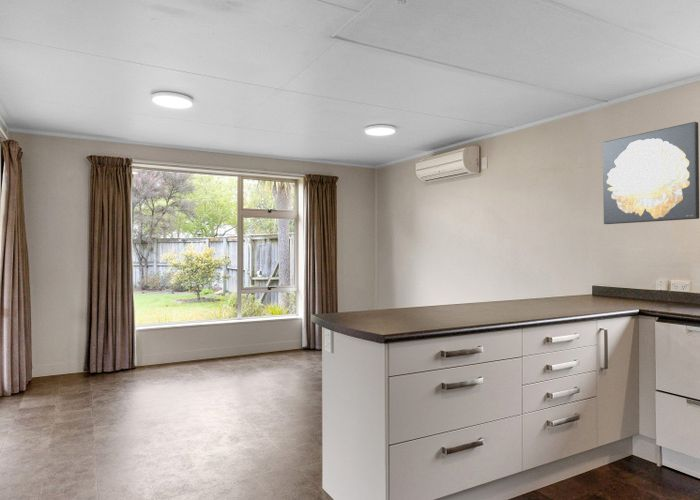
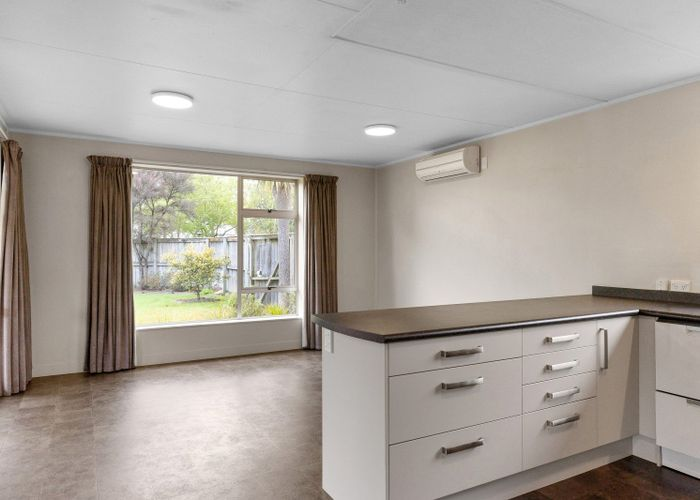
- wall art [602,121,700,225]
